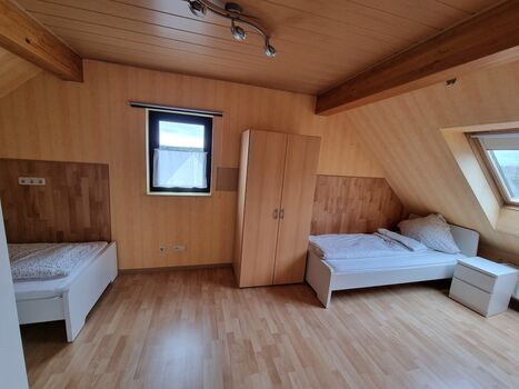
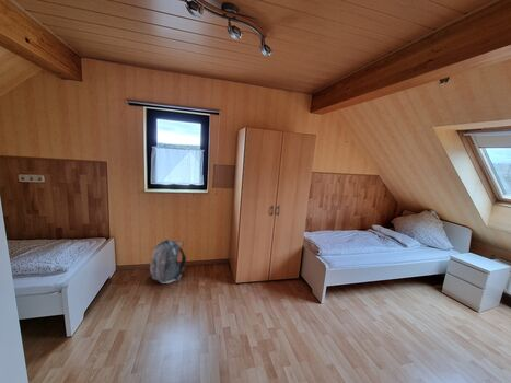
+ backpack [149,237,187,285]
